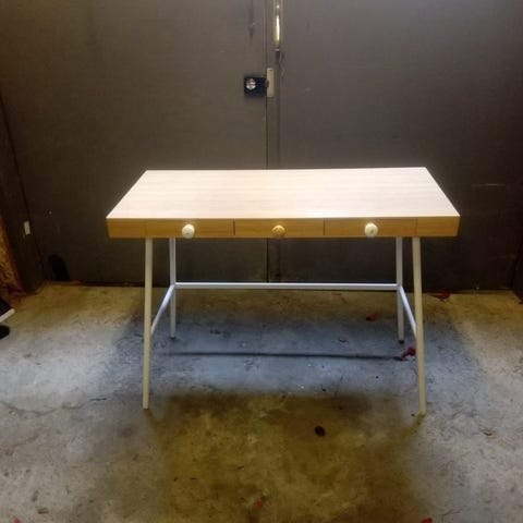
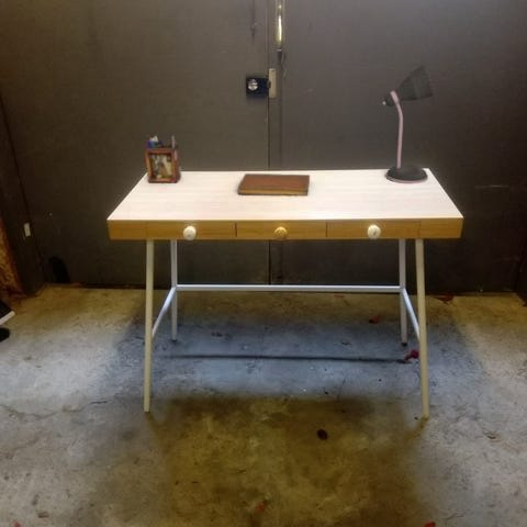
+ notebook [237,172,311,198]
+ desk lamp [382,64,435,184]
+ desk organizer [143,132,182,183]
